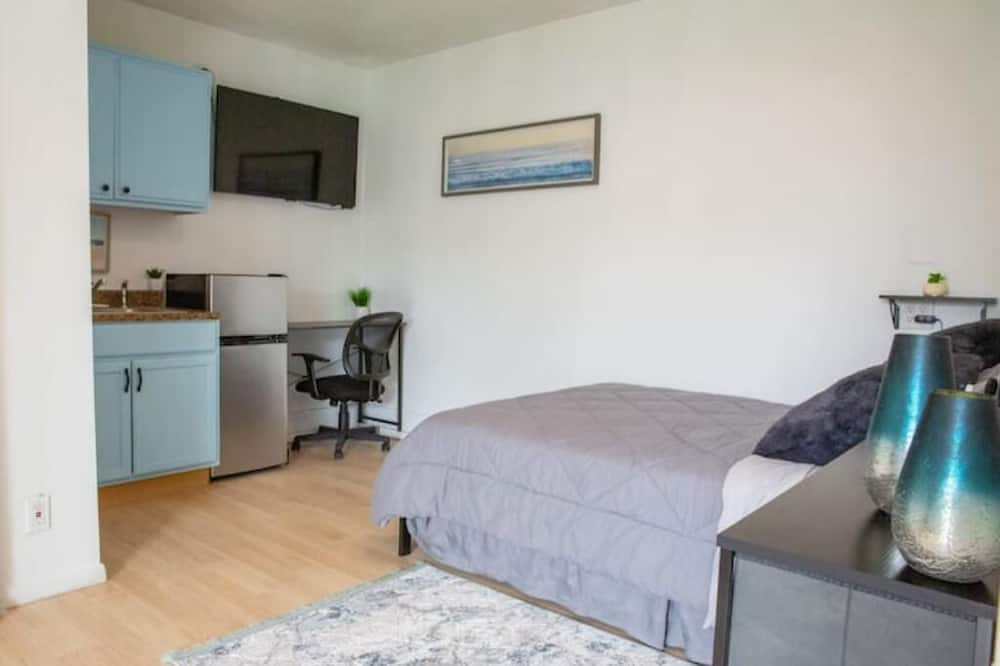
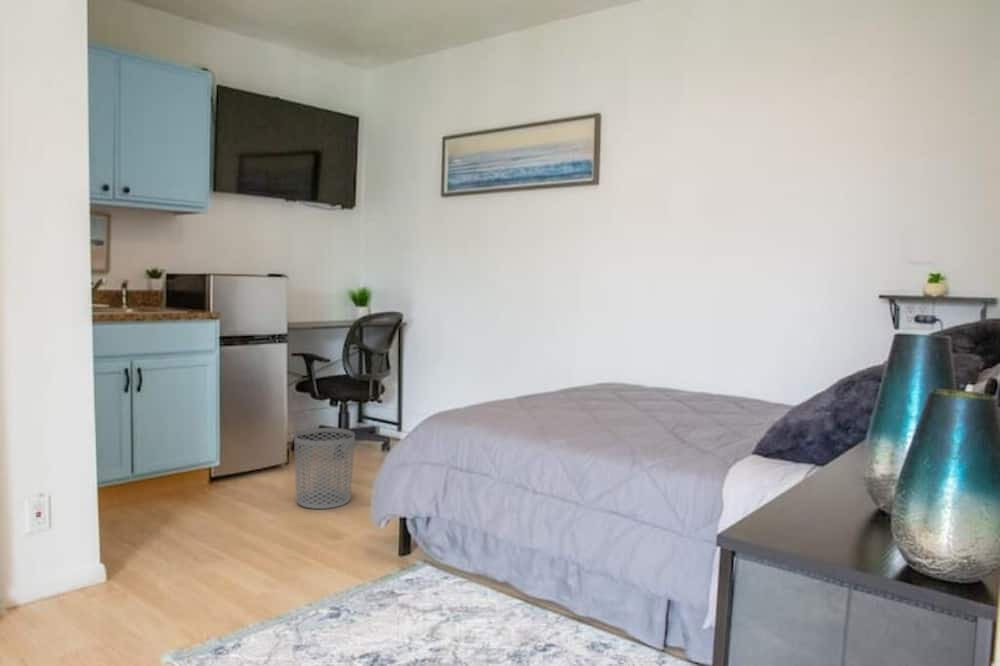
+ waste bin [293,427,356,510]
